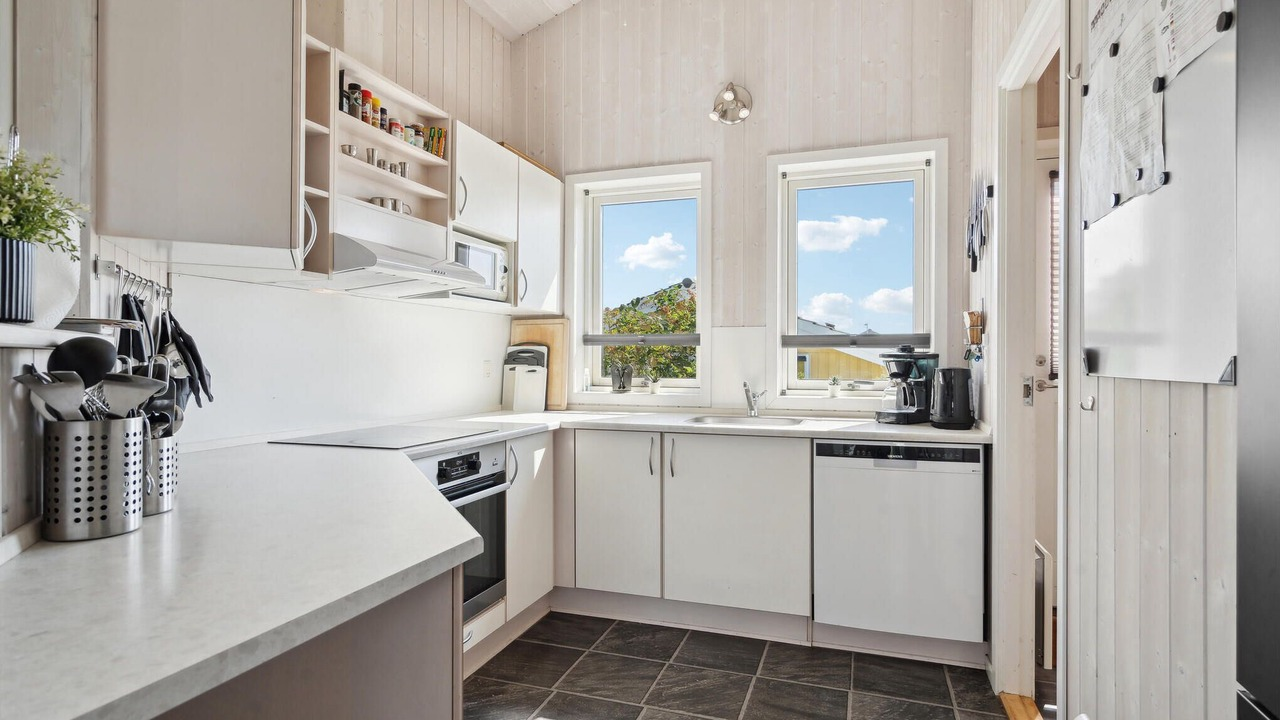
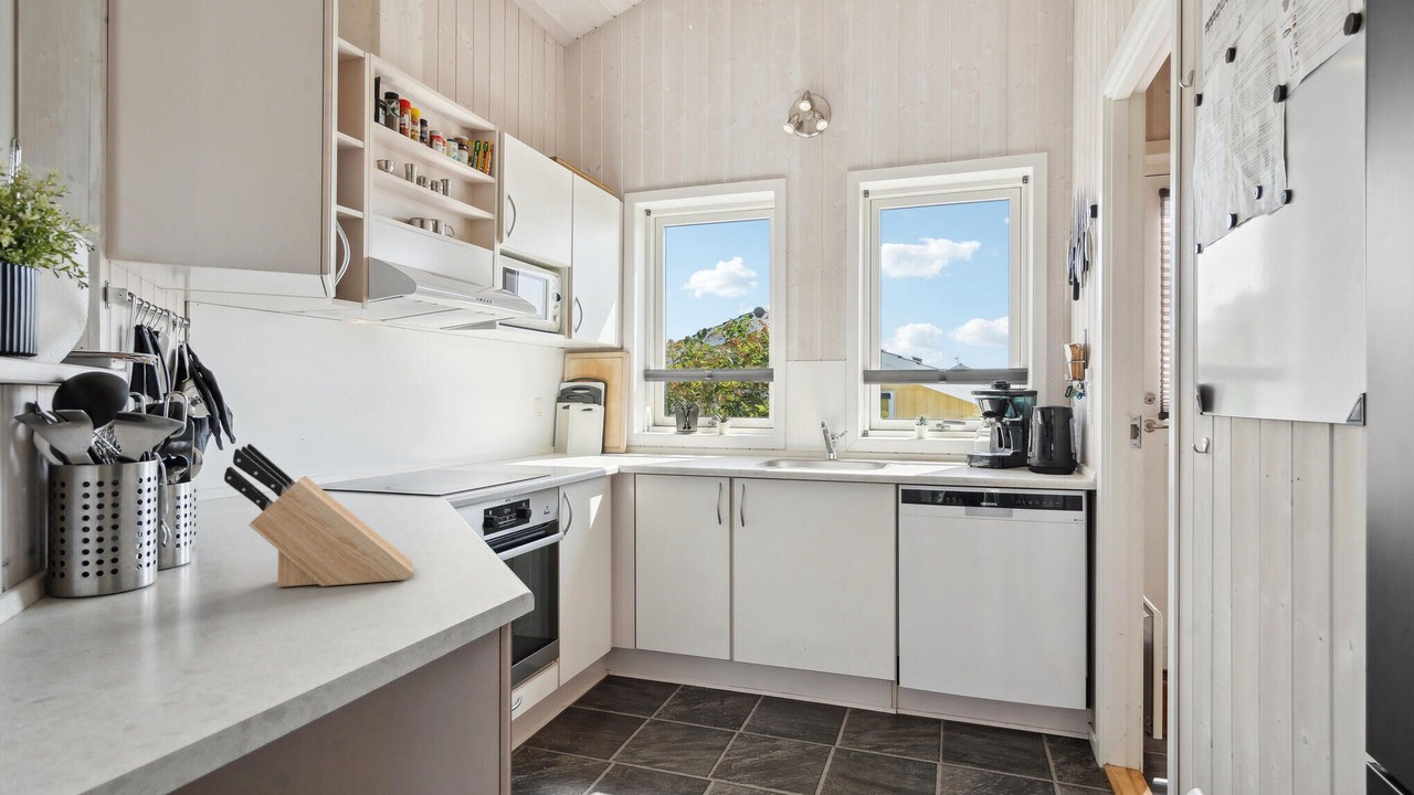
+ knife block [223,443,414,589]
